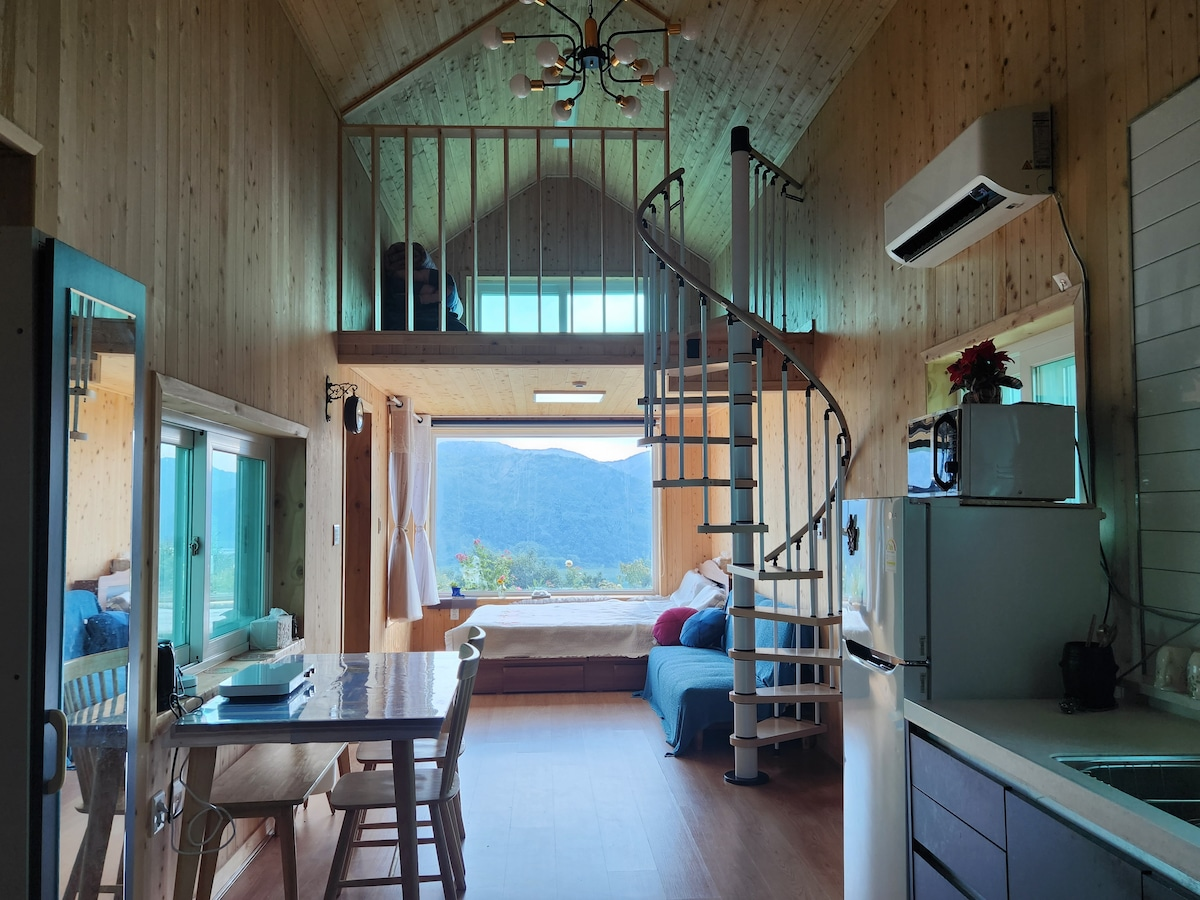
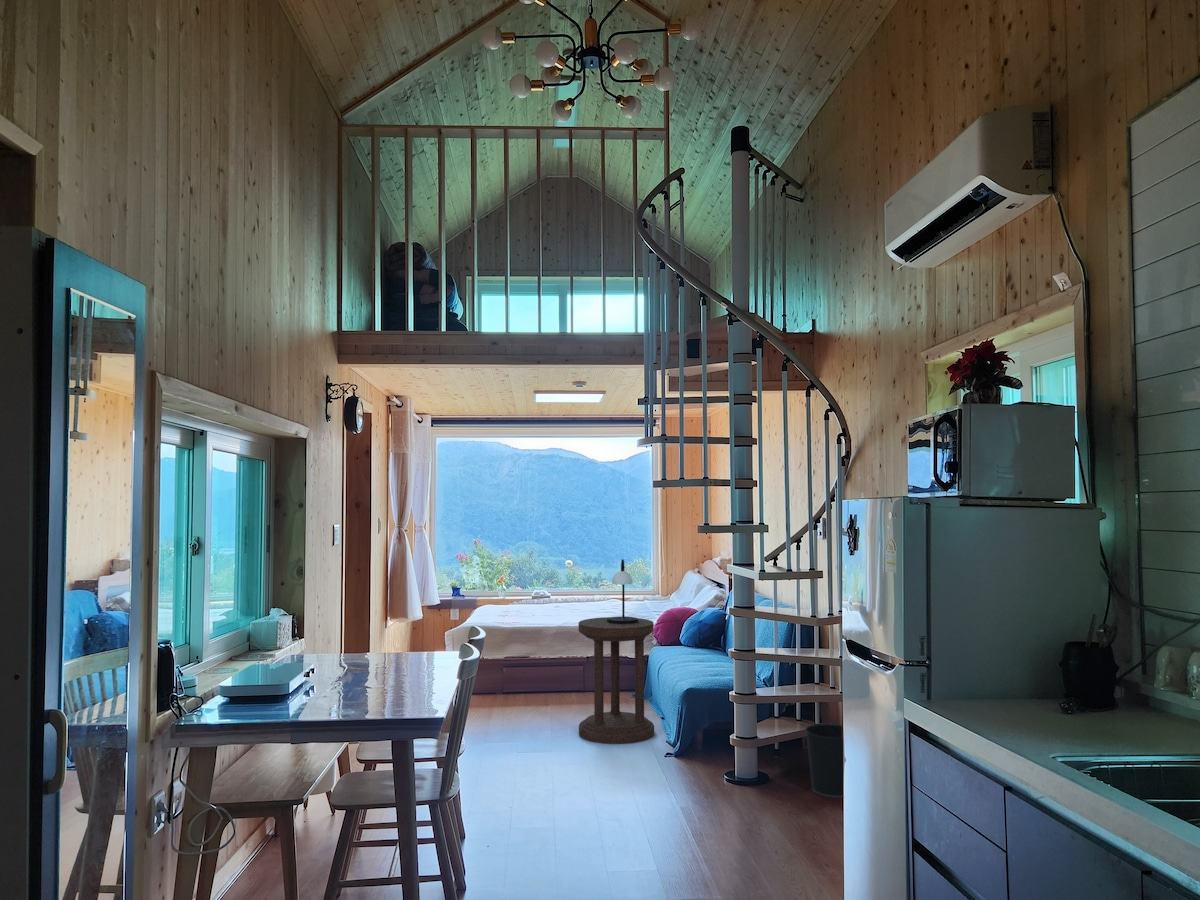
+ wastebasket [804,723,844,799]
+ table lamp [607,558,638,624]
+ side table [578,616,655,745]
